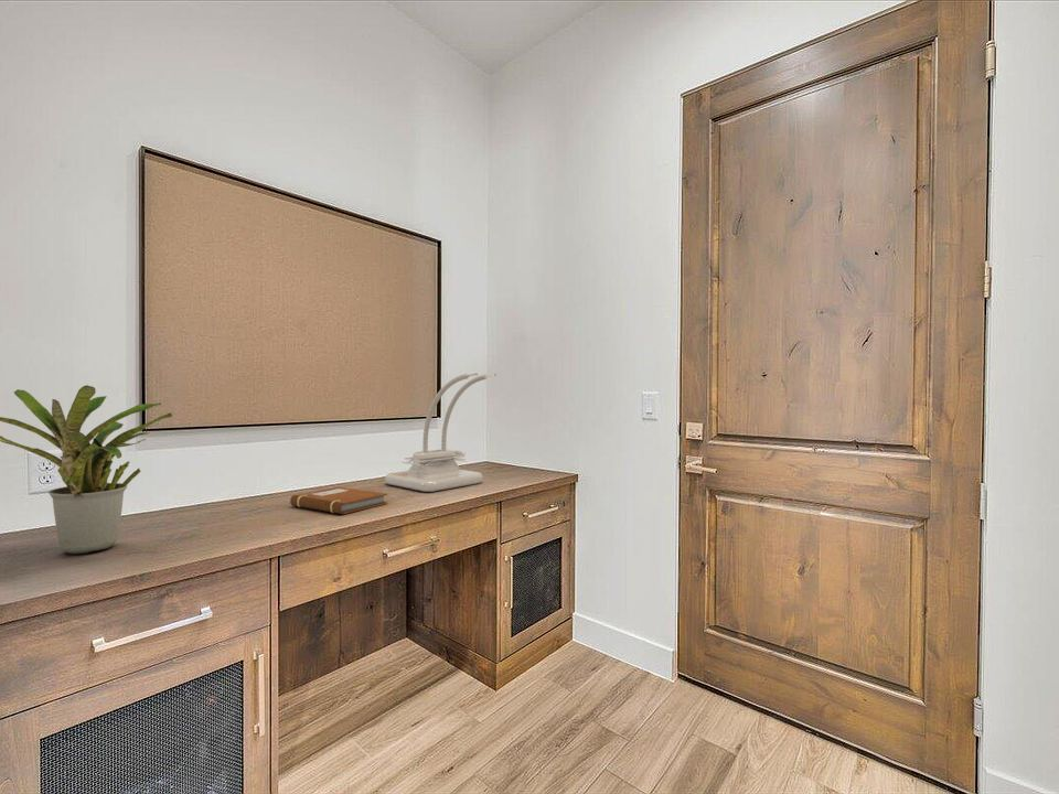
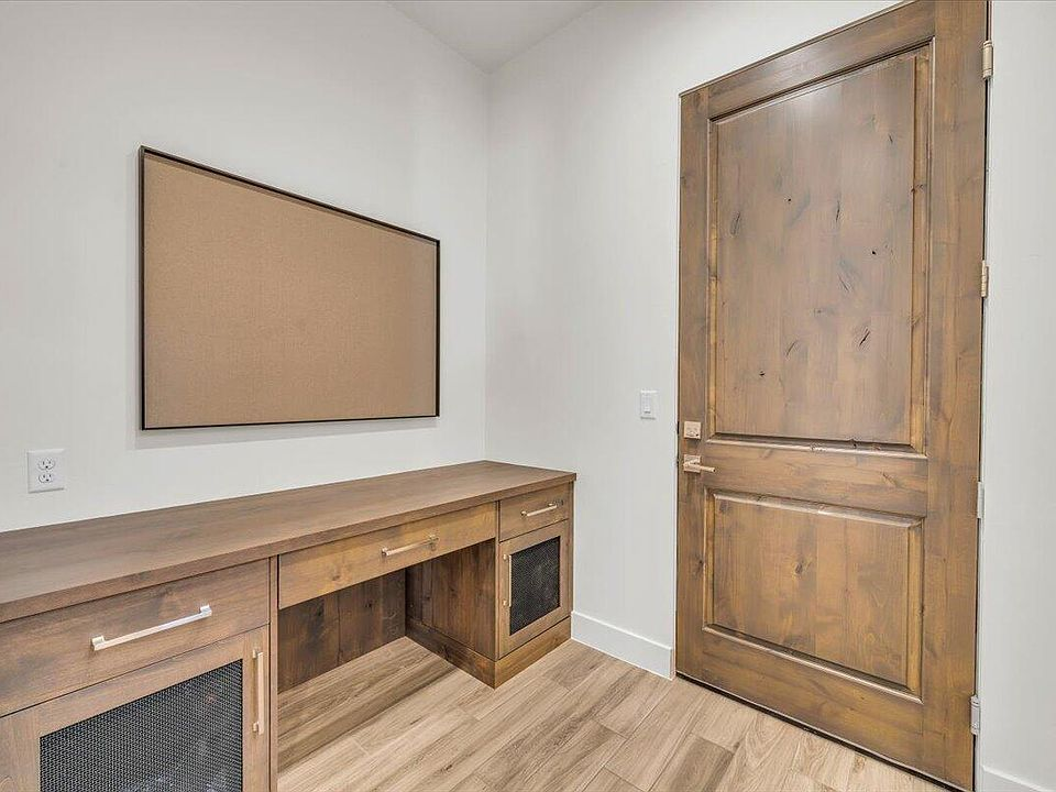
- desk lamp [384,373,498,493]
- potted plant [0,384,173,555]
- notebook [289,485,388,515]
